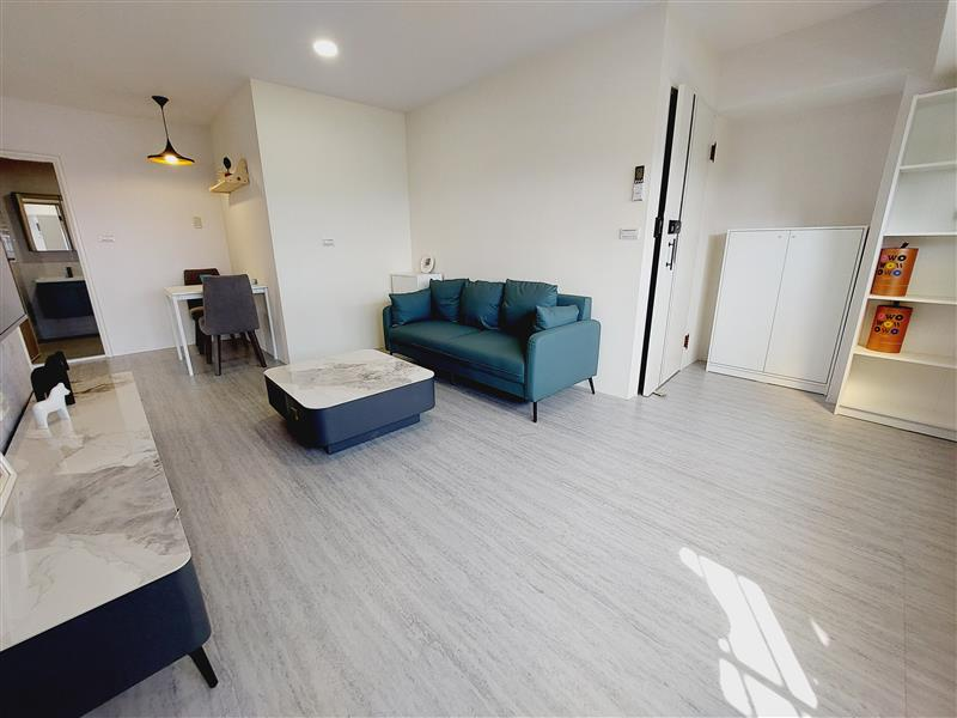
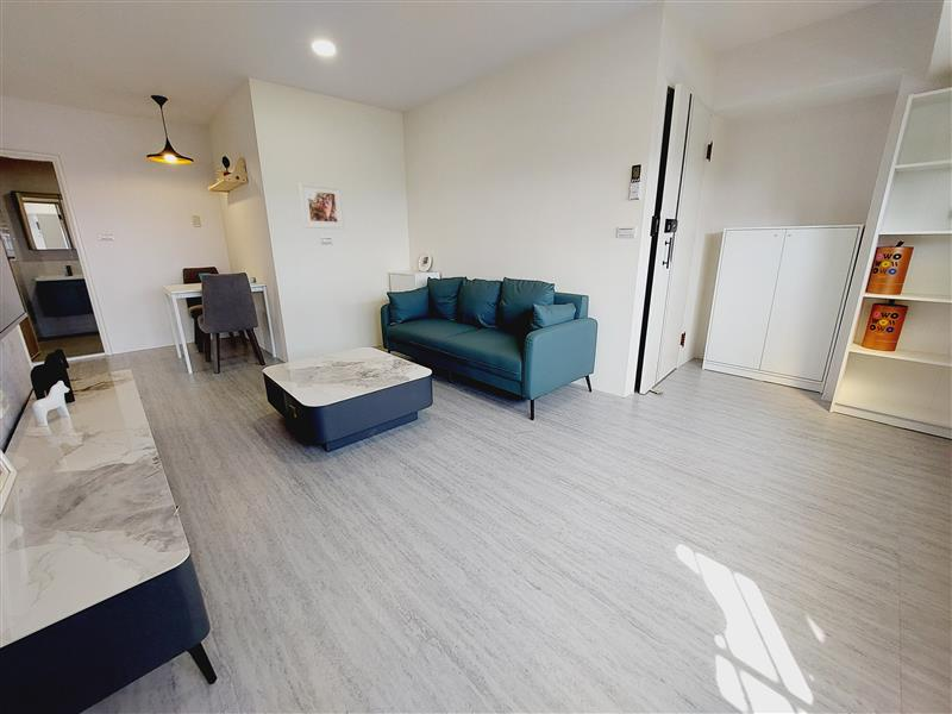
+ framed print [298,182,345,231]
